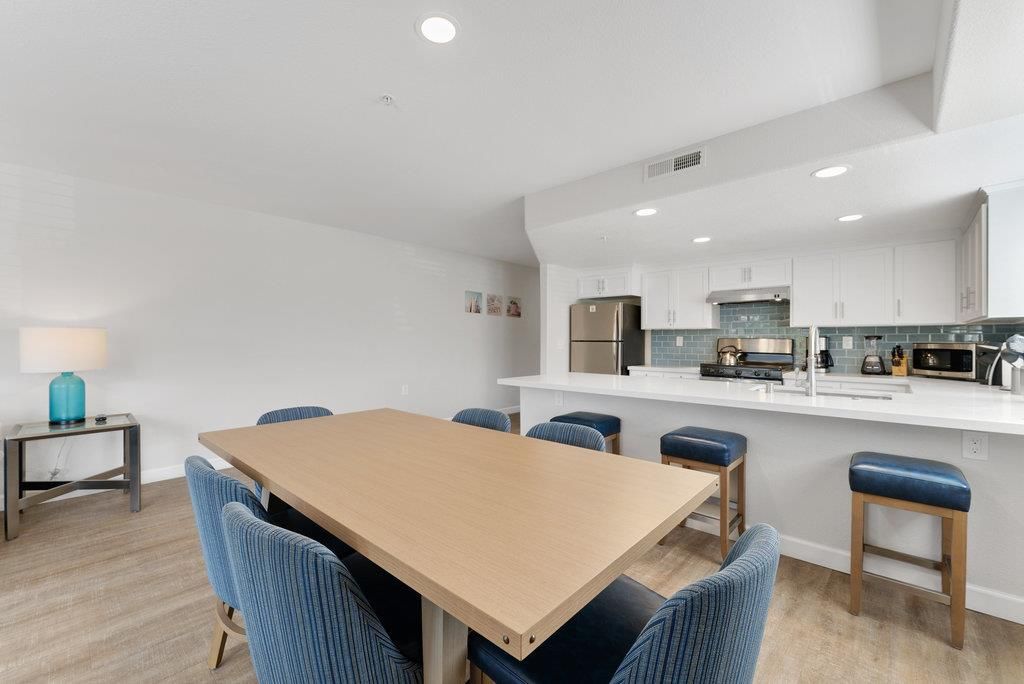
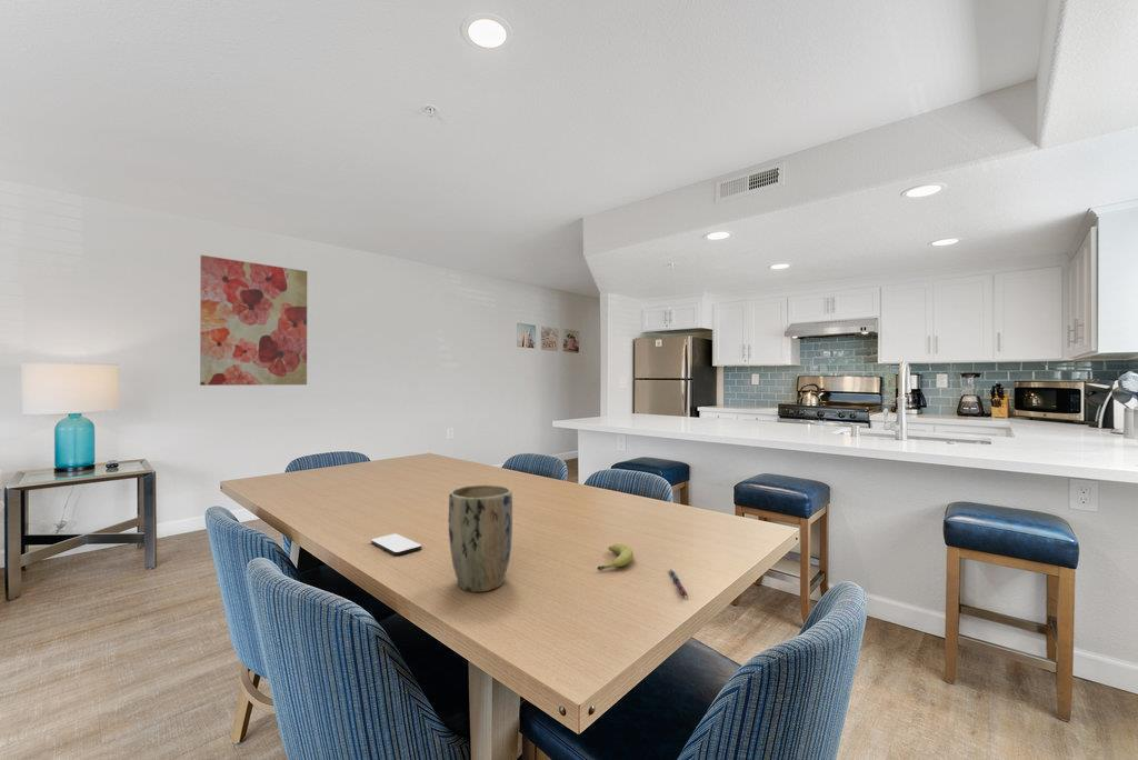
+ smartphone [370,533,422,556]
+ fruit [597,542,635,571]
+ wall art [199,254,308,387]
+ pen [668,568,689,597]
+ plant pot [447,483,513,593]
